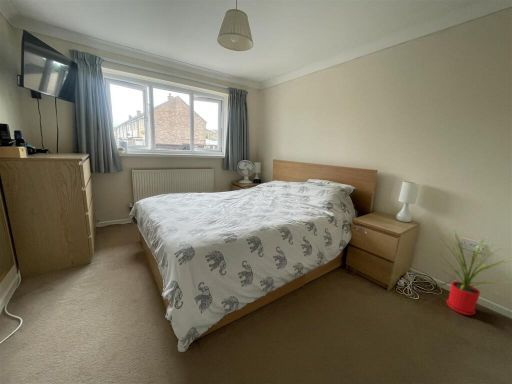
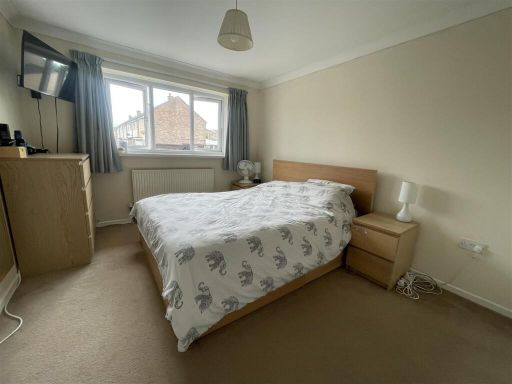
- house plant [431,229,512,316]
